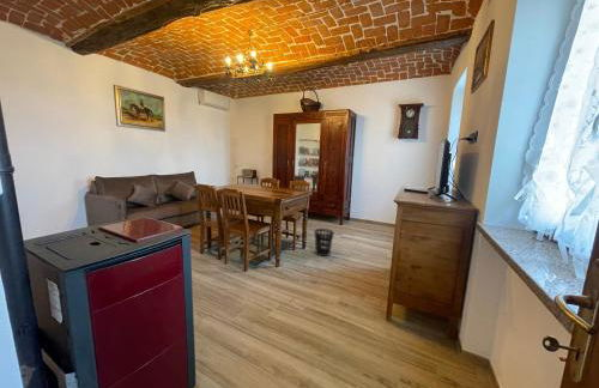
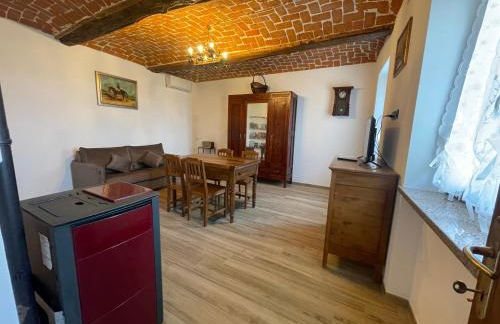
- wastebasket [313,228,335,257]
